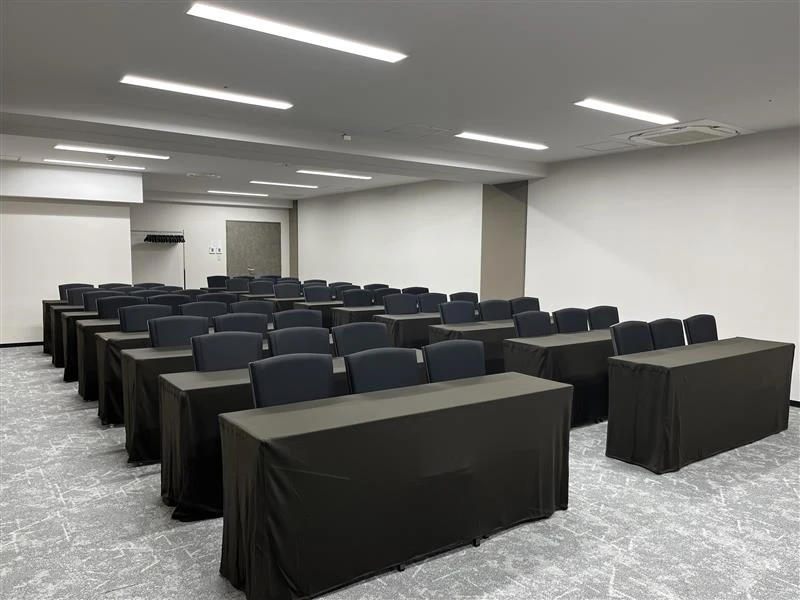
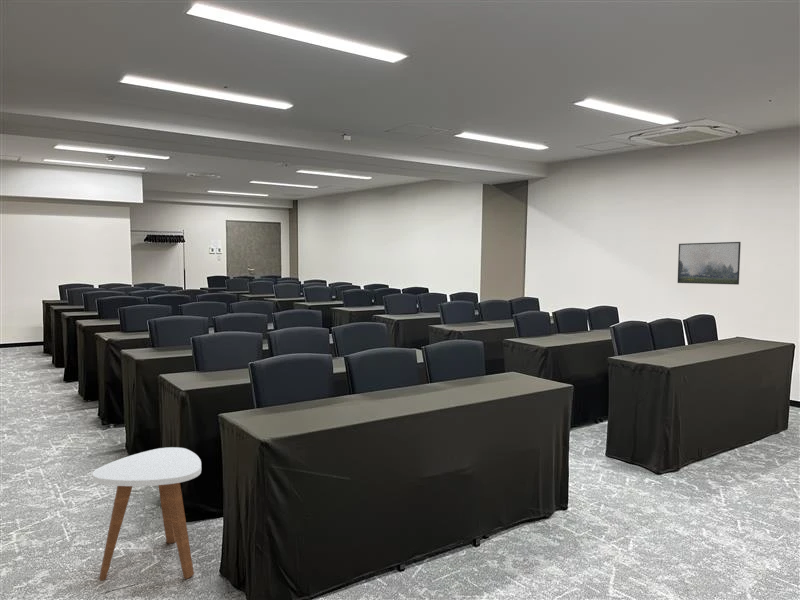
+ side table [92,446,202,582]
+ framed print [677,241,742,286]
